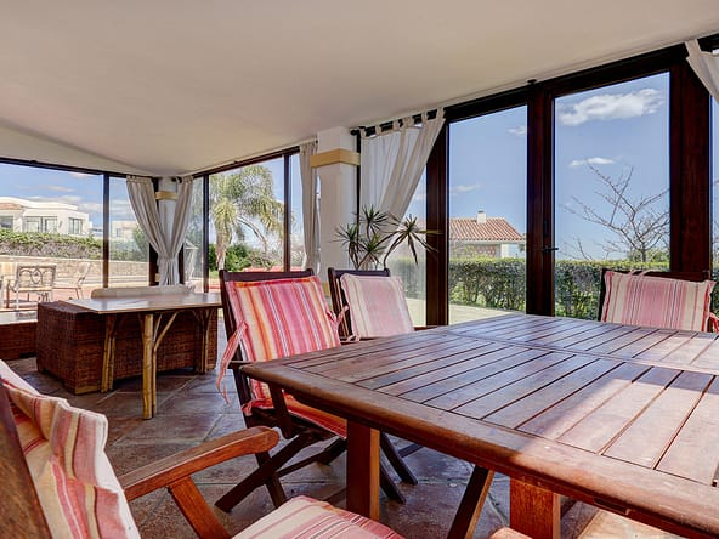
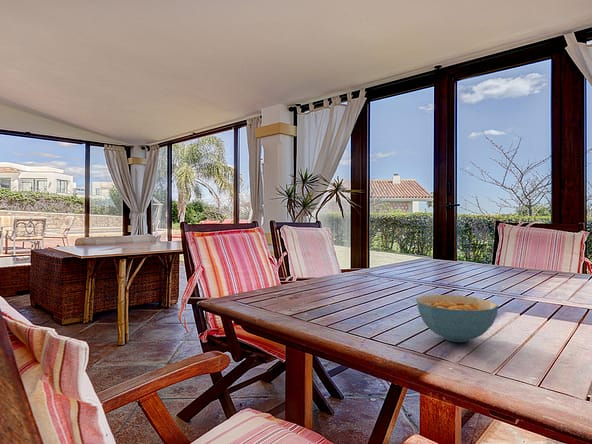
+ cereal bowl [415,294,499,343]
